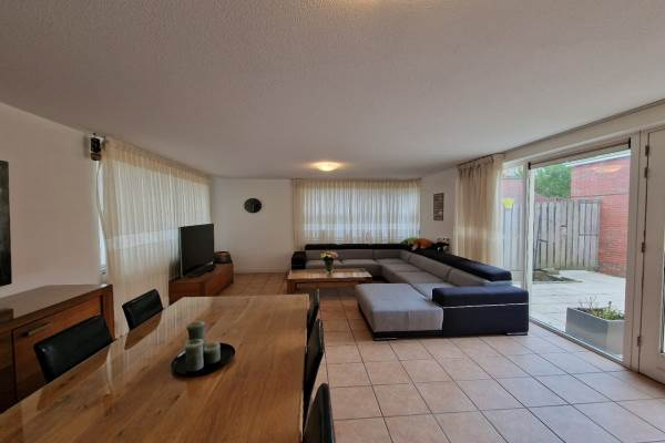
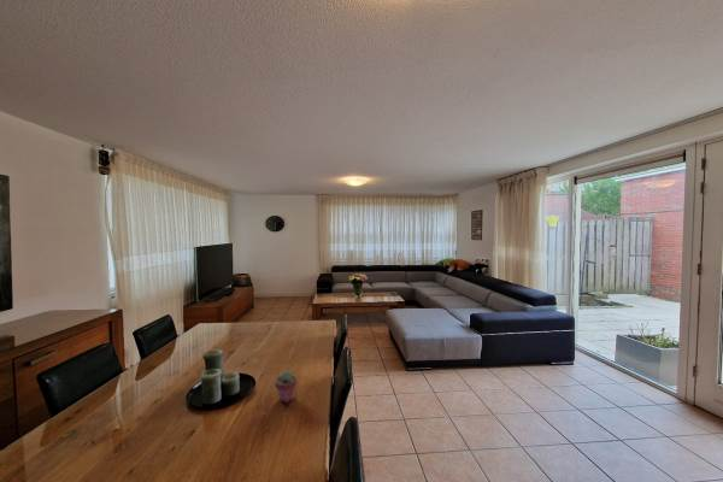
+ potted succulent [274,370,298,404]
